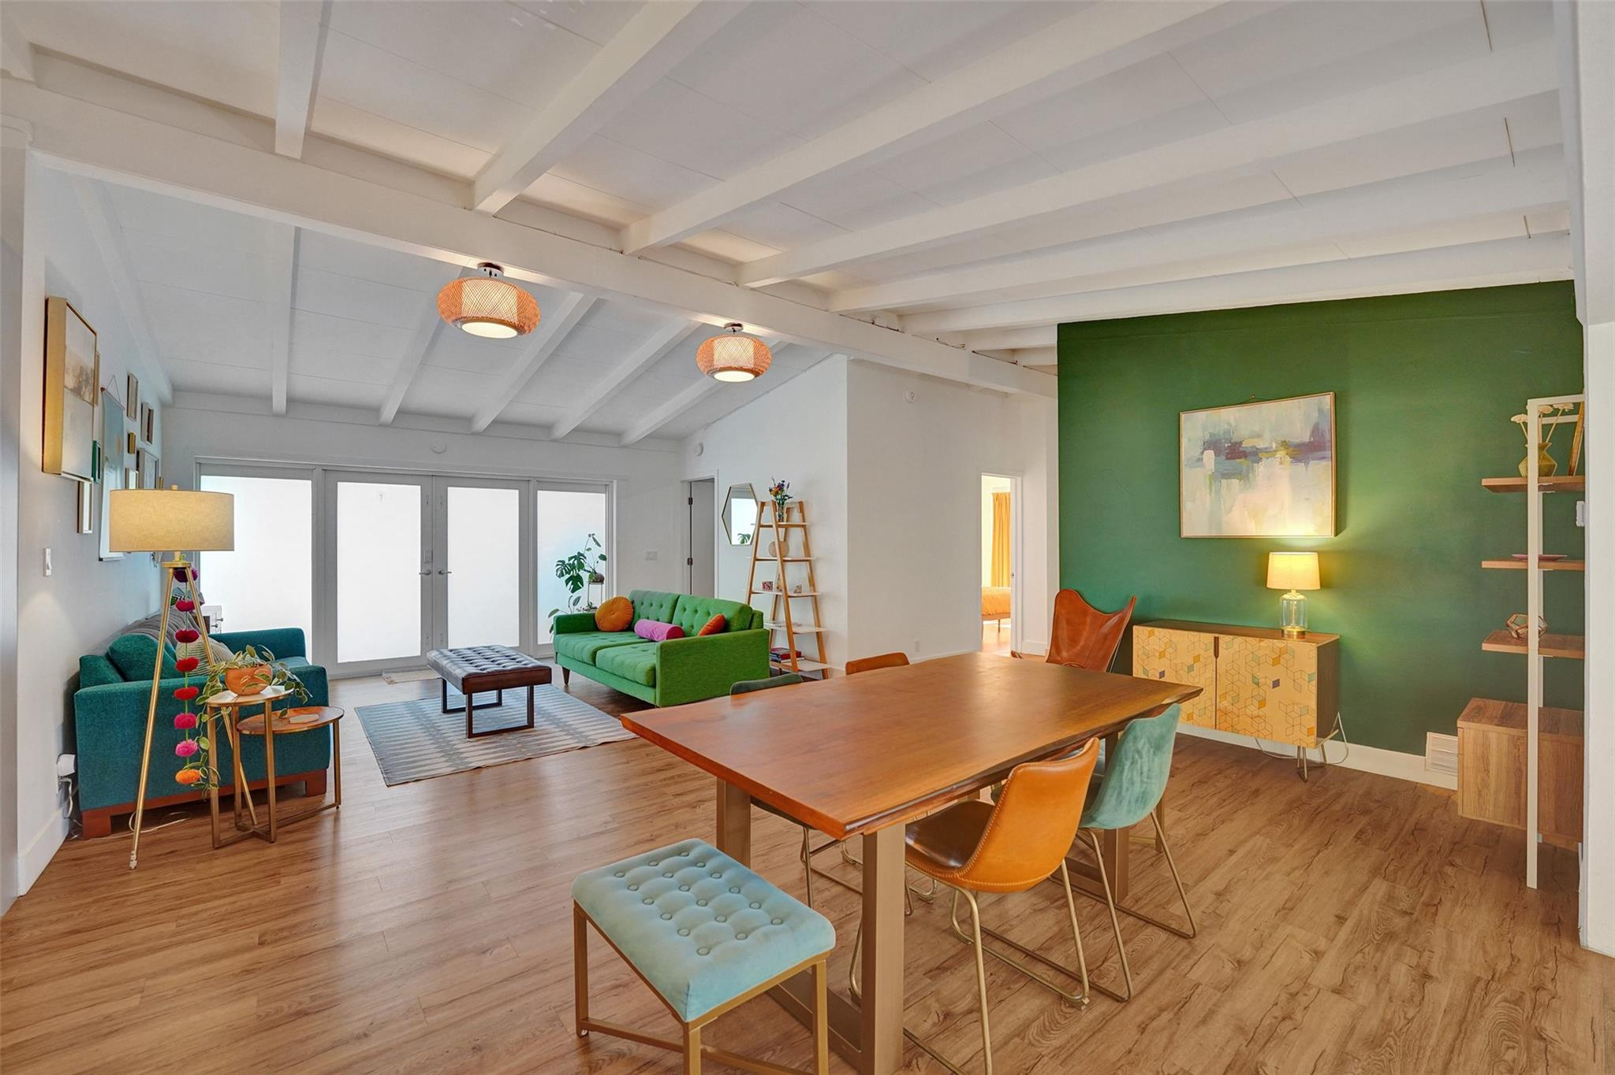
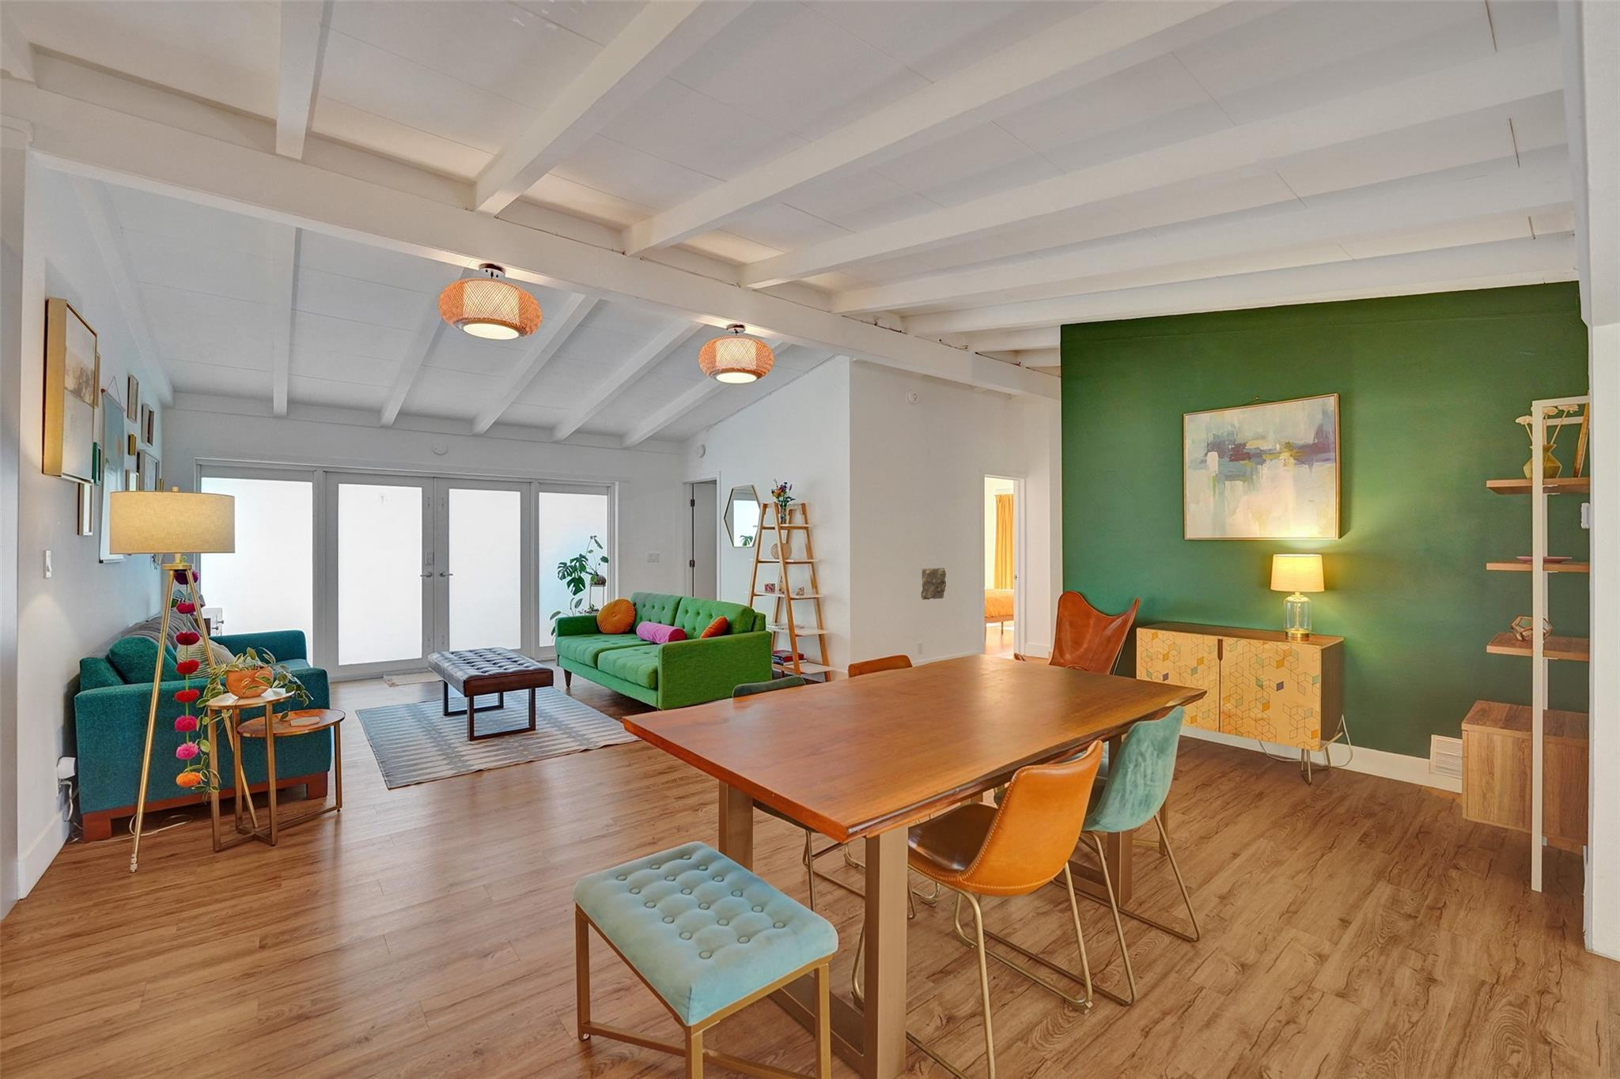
+ stone relief [920,567,947,601]
